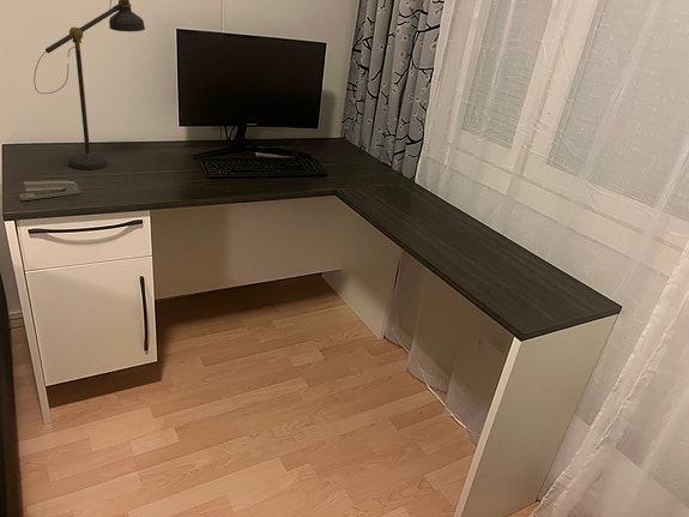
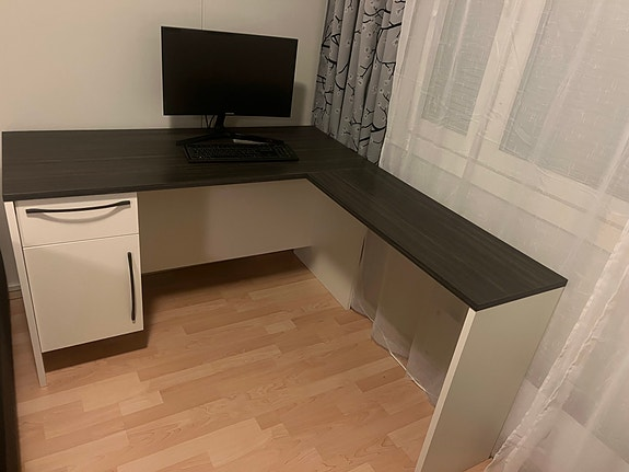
- desk lamp [32,0,146,170]
- stapler [18,180,83,202]
